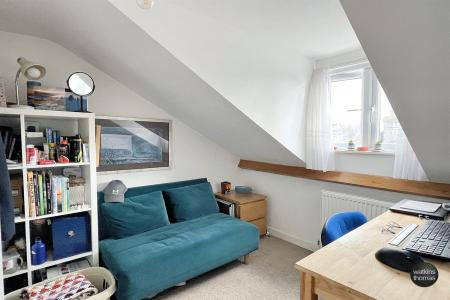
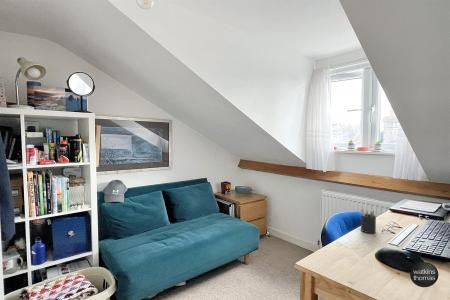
+ pen holder [359,205,377,234]
